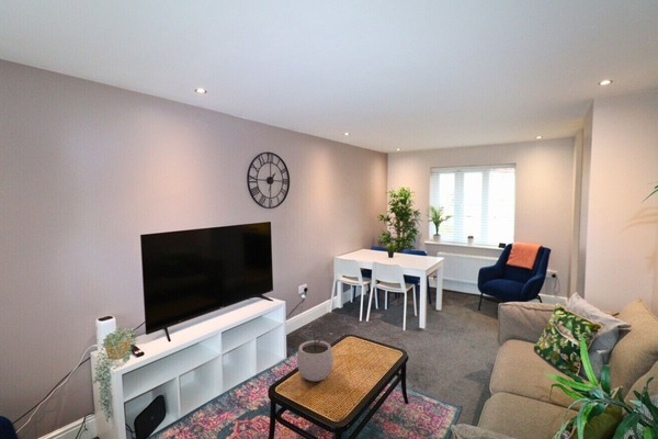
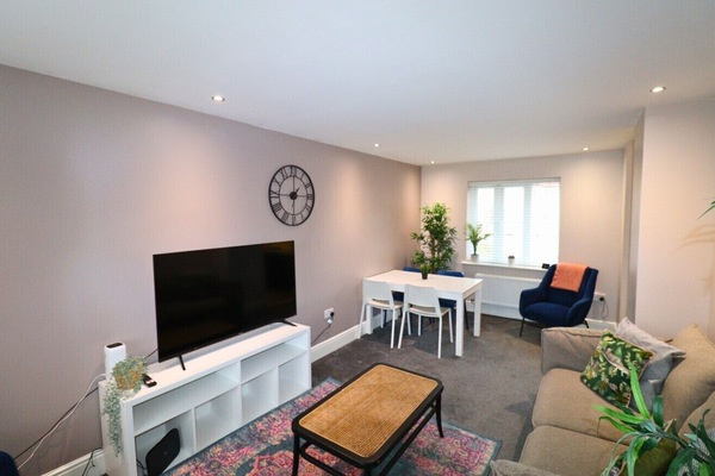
- plant pot [296,333,334,382]
